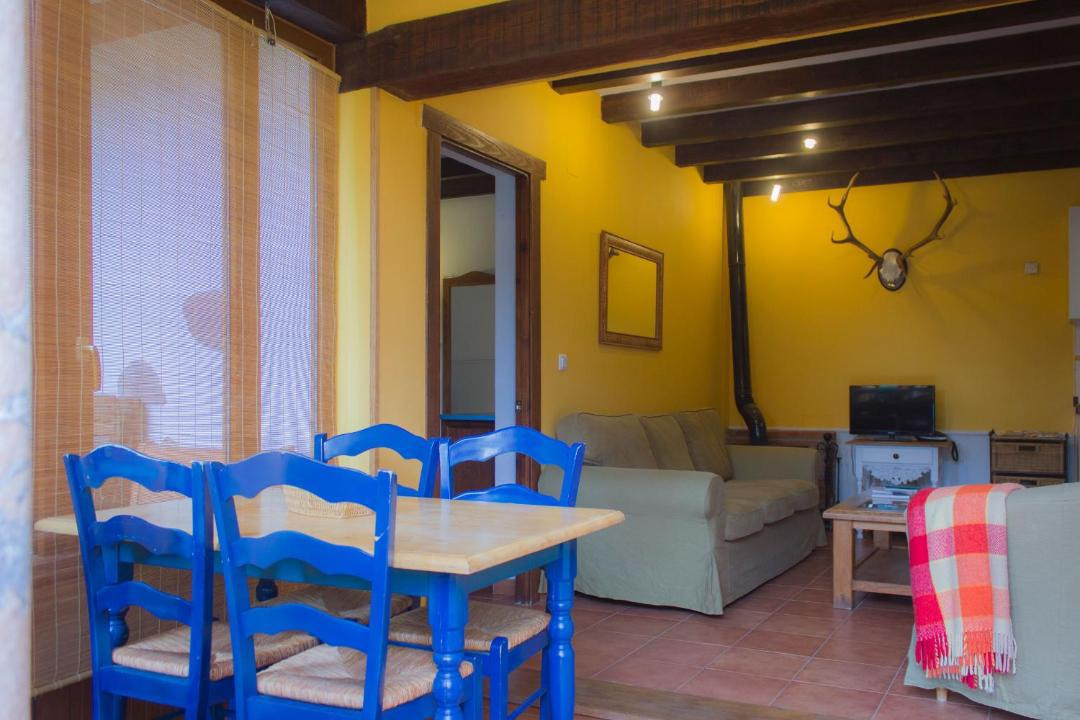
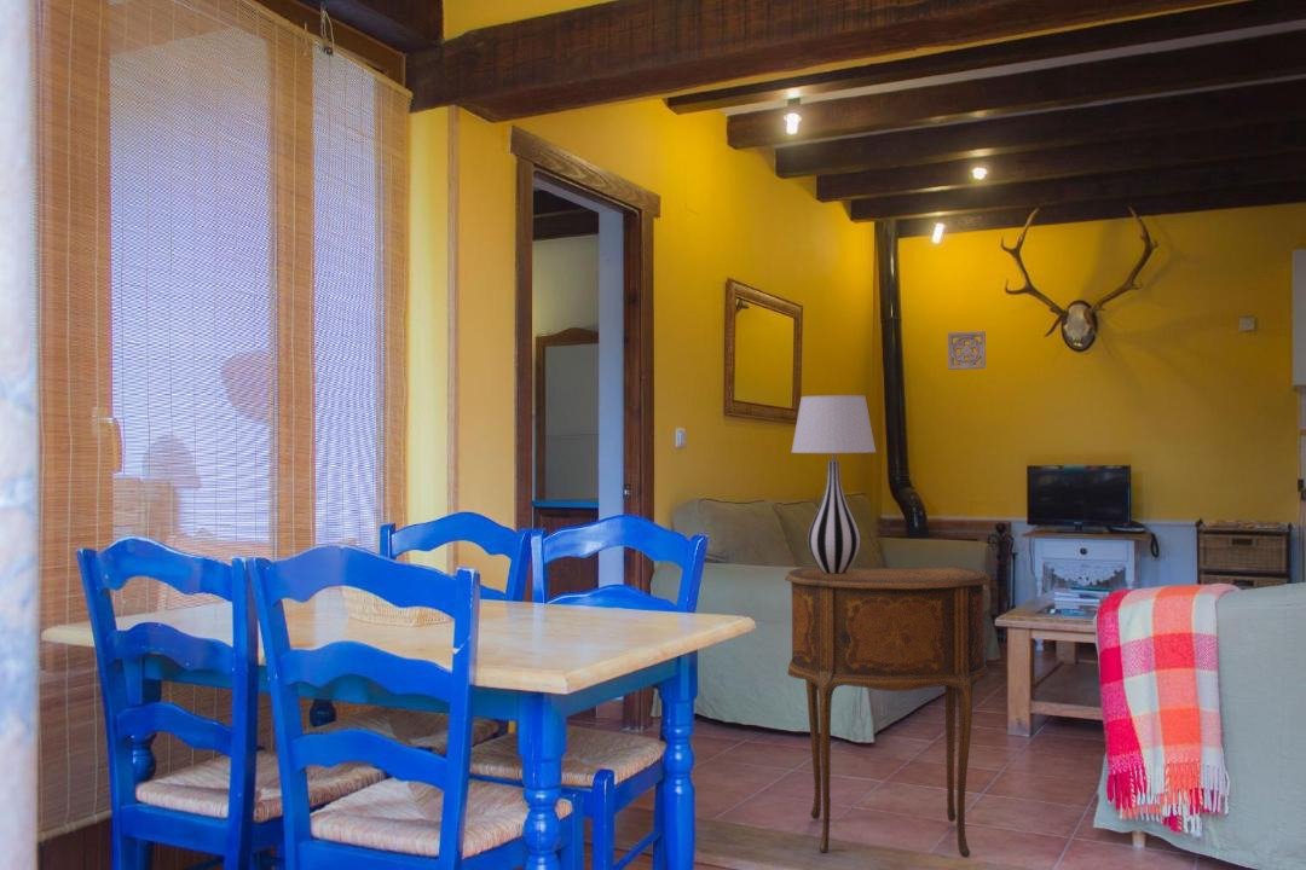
+ side table [784,566,992,859]
+ wall ornament [947,330,987,371]
+ table lamp [791,394,877,574]
